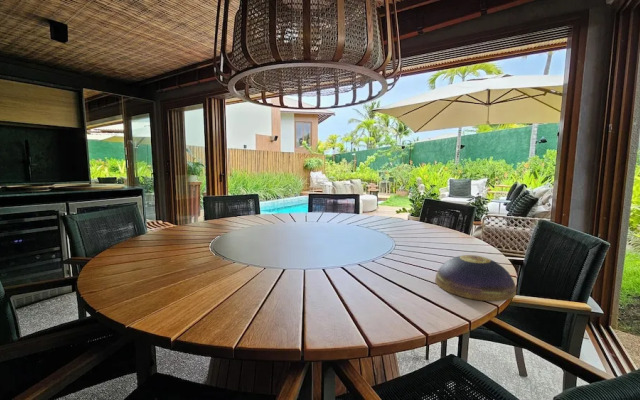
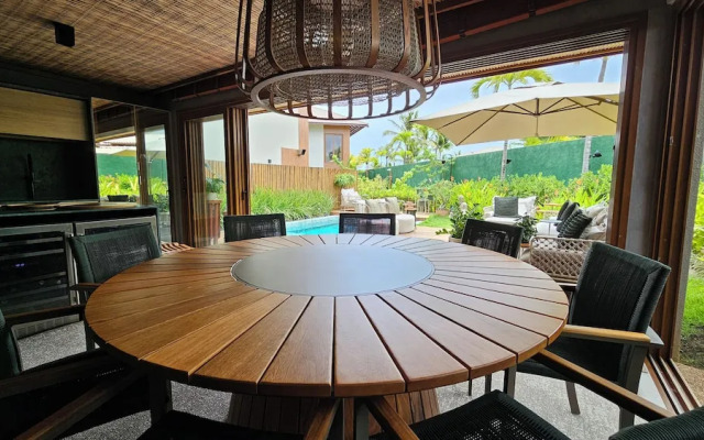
- decorative bowl [434,254,517,302]
